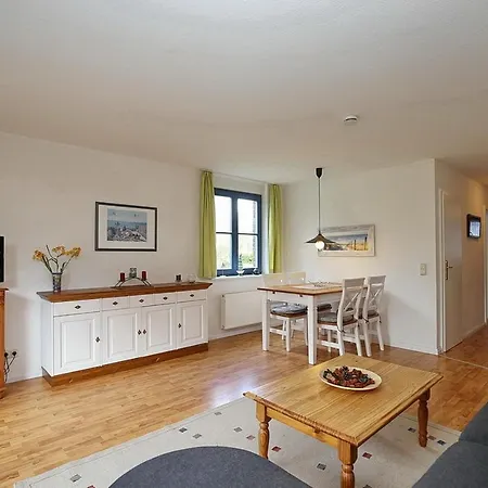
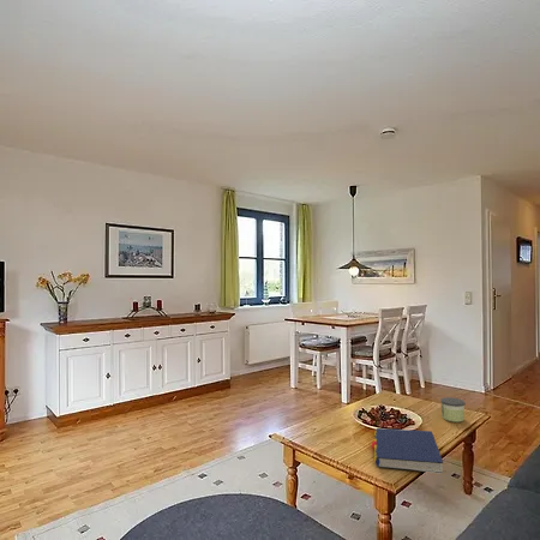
+ candle [439,396,467,424]
+ book [371,427,444,475]
